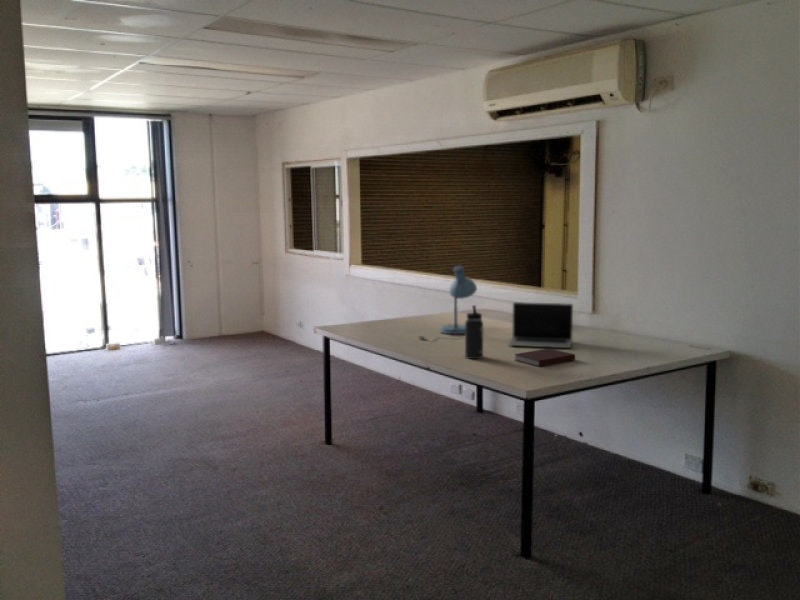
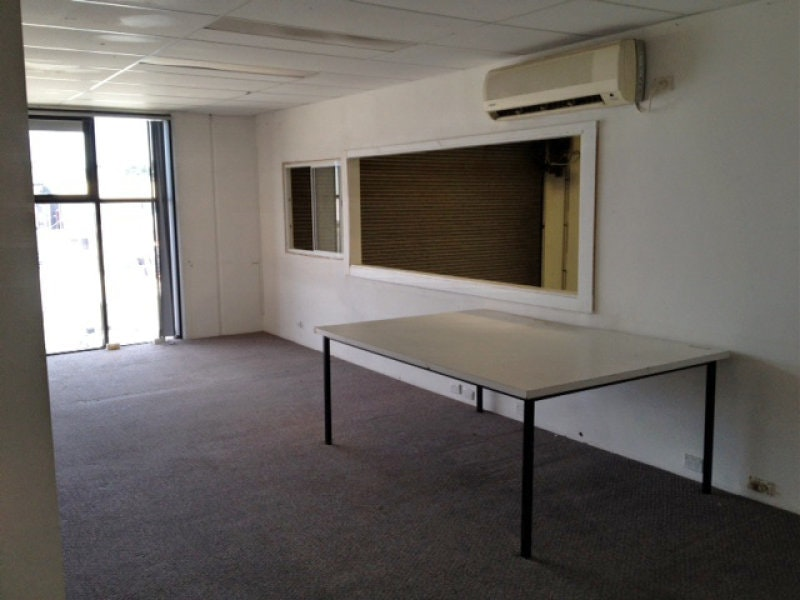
- laptop [507,301,574,349]
- thermos bottle [464,304,485,360]
- notebook [513,348,576,368]
- desk lamp [417,264,478,341]
